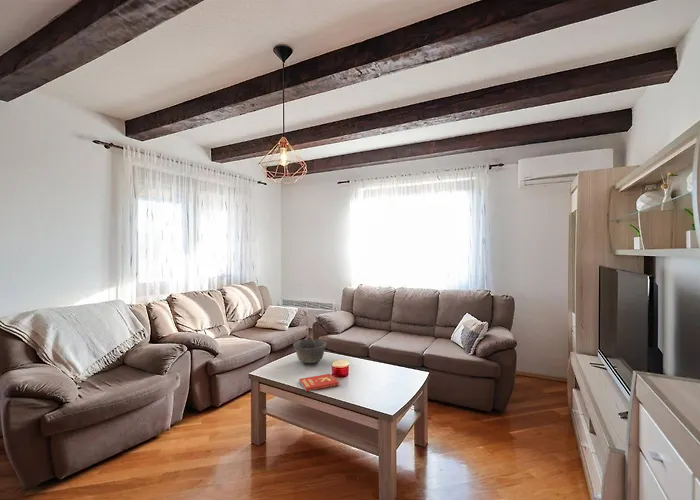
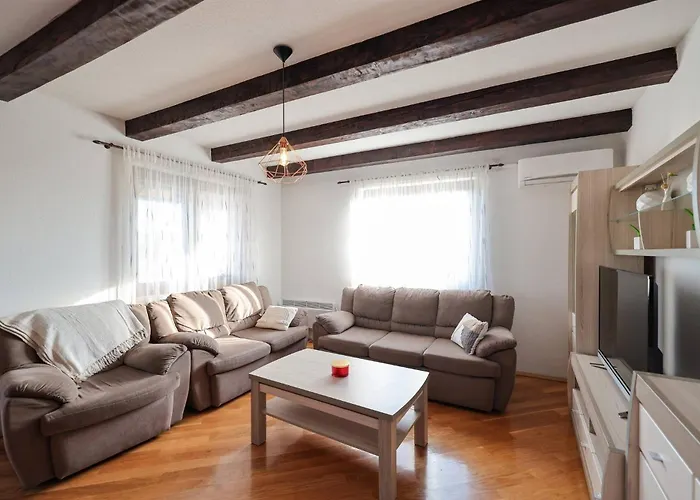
- book [298,373,340,392]
- bowl [292,338,327,364]
